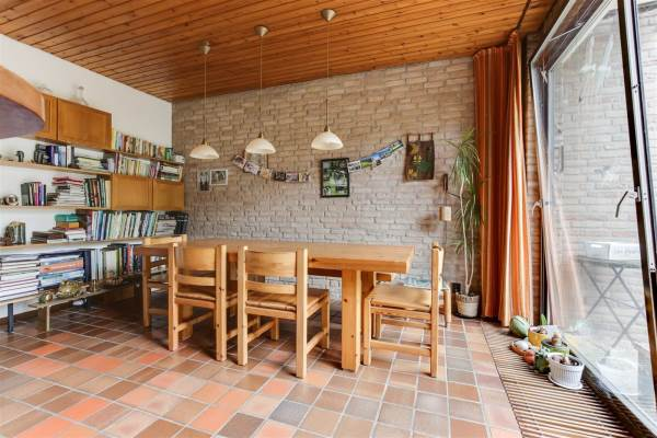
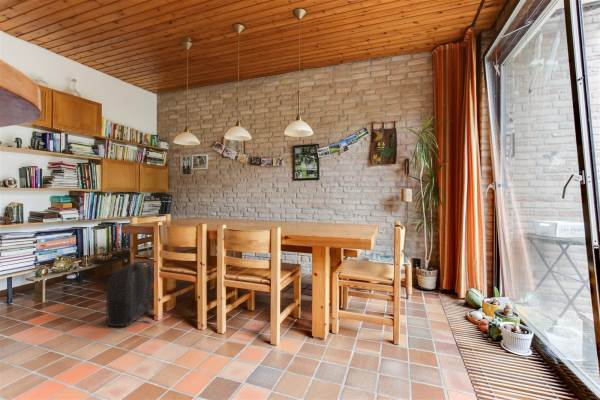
+ backpack [105,259,155,328]
